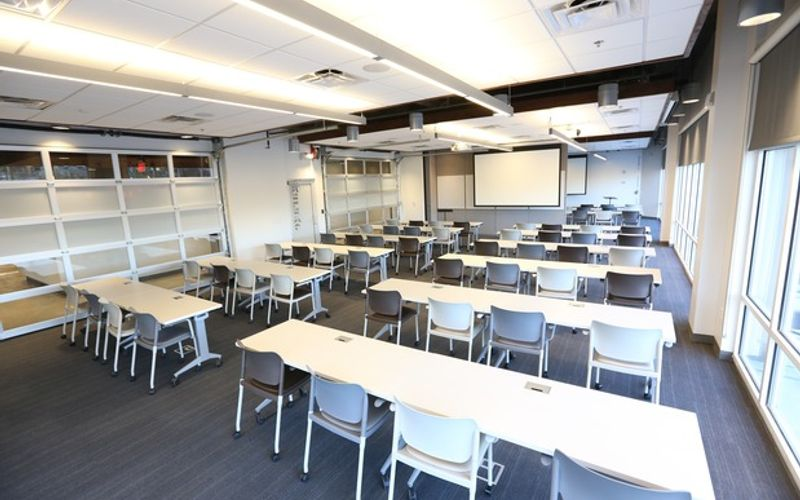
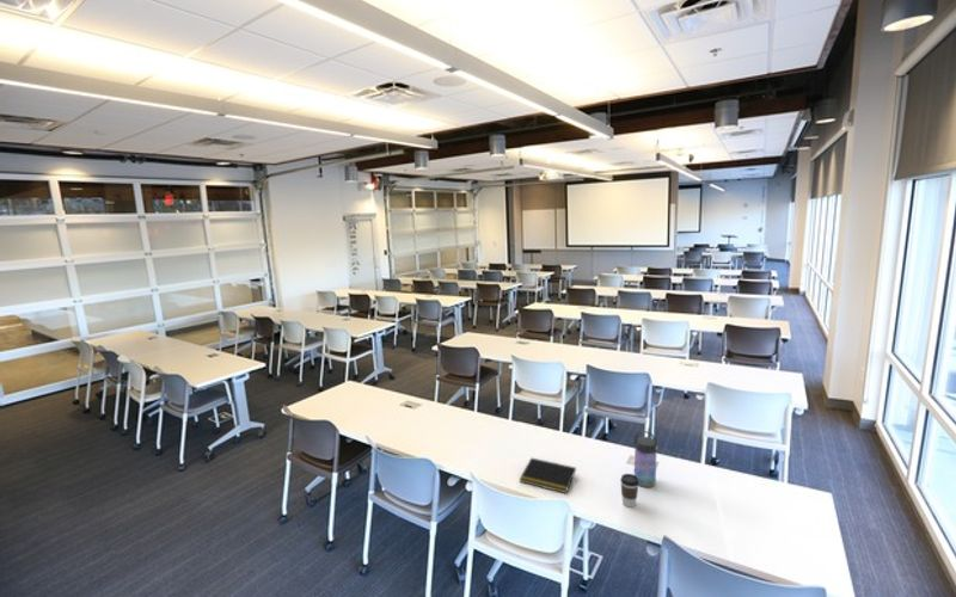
+ coffee cup [619,473,639,509]
+ water bottle [633,430,658,488]
+ notepad [519,456,577,494]
